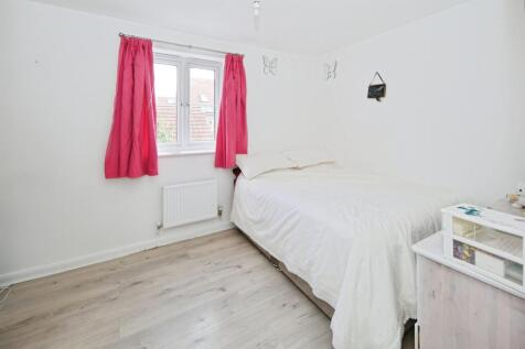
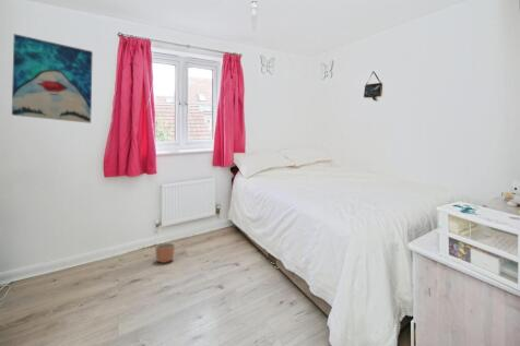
+ wall art [11,33,94,124]
+ planter [154,242,176,264]
